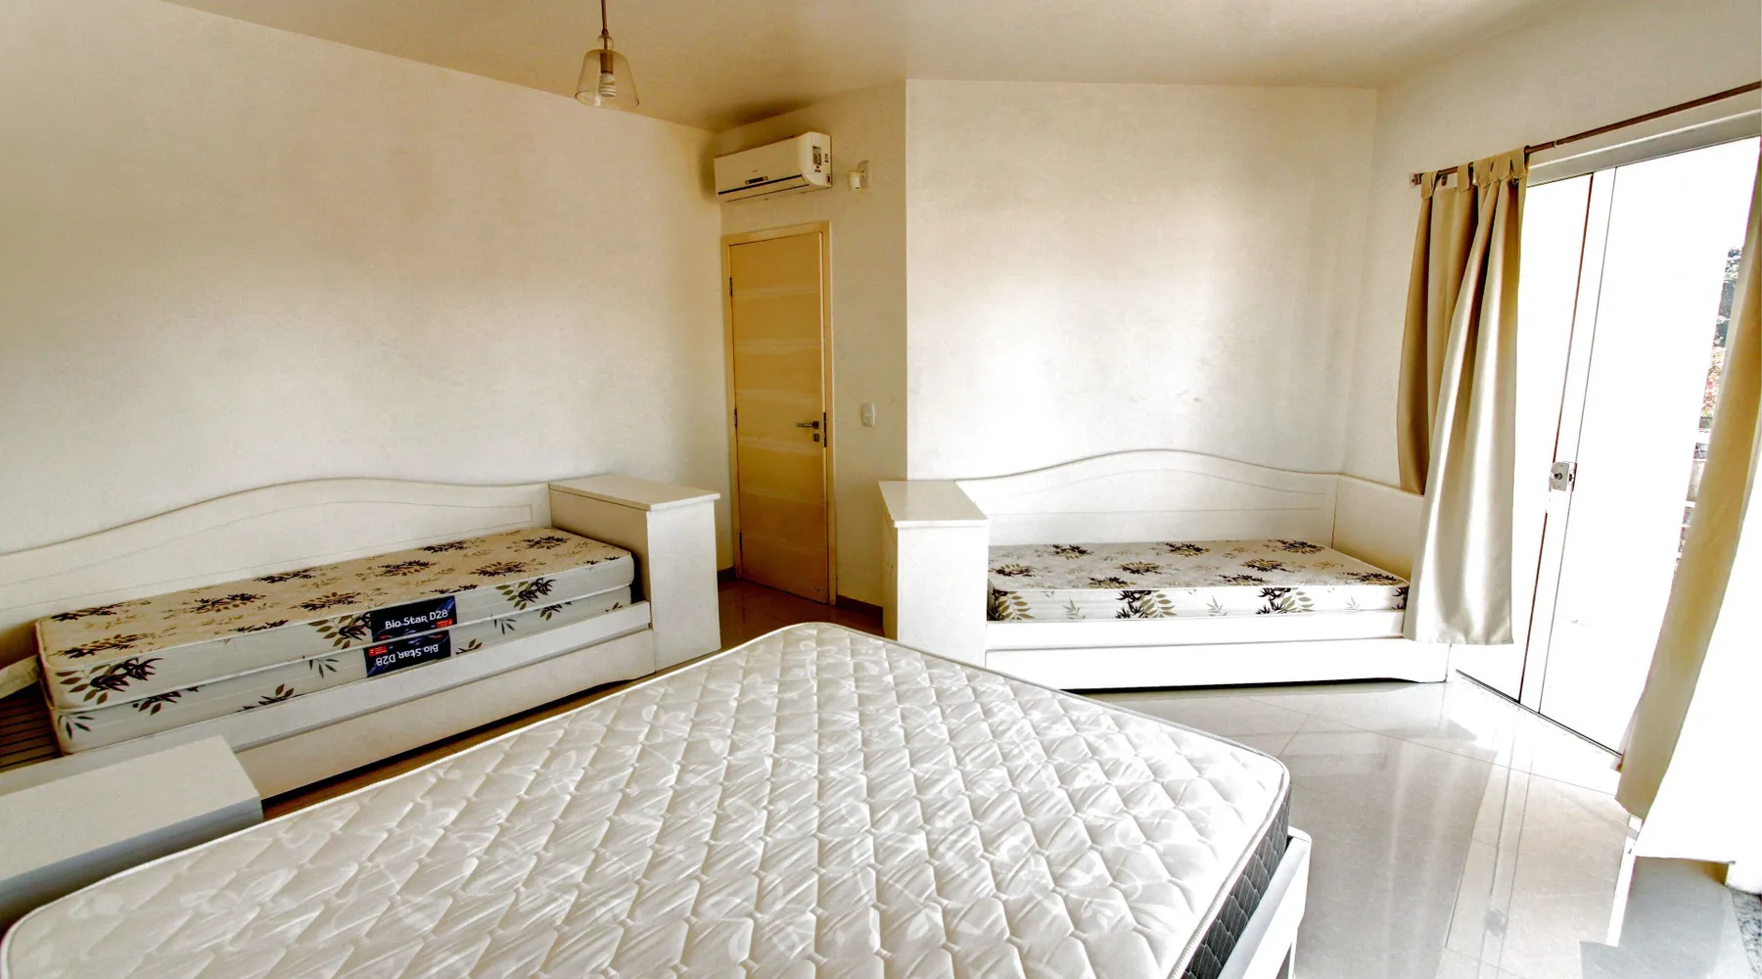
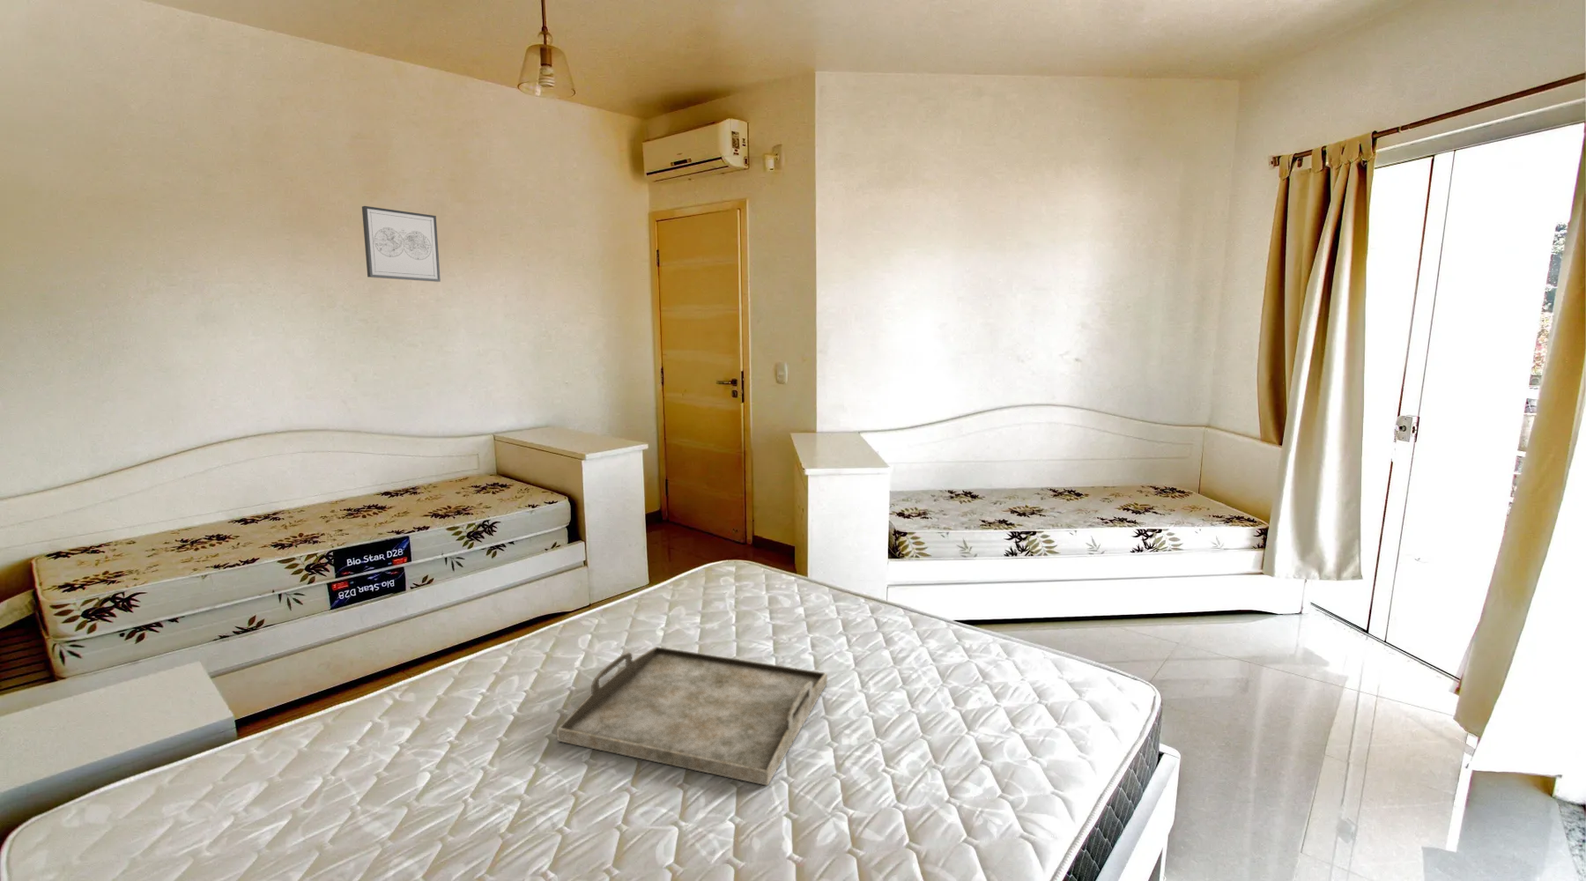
+ serving tray [557,646,828,787]
+ wall art [361,205,442,283]
